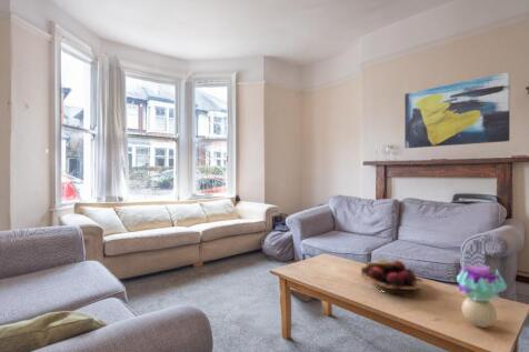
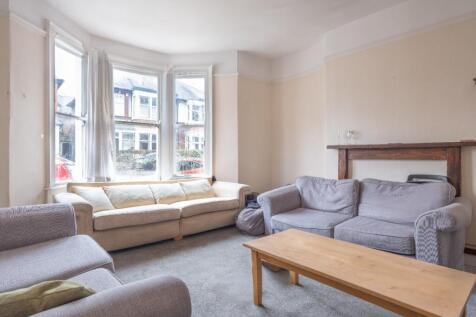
- wall art [403,71,511,149]
- flower [456,264,508,329]
- fruit basket [359,259,425,298]
